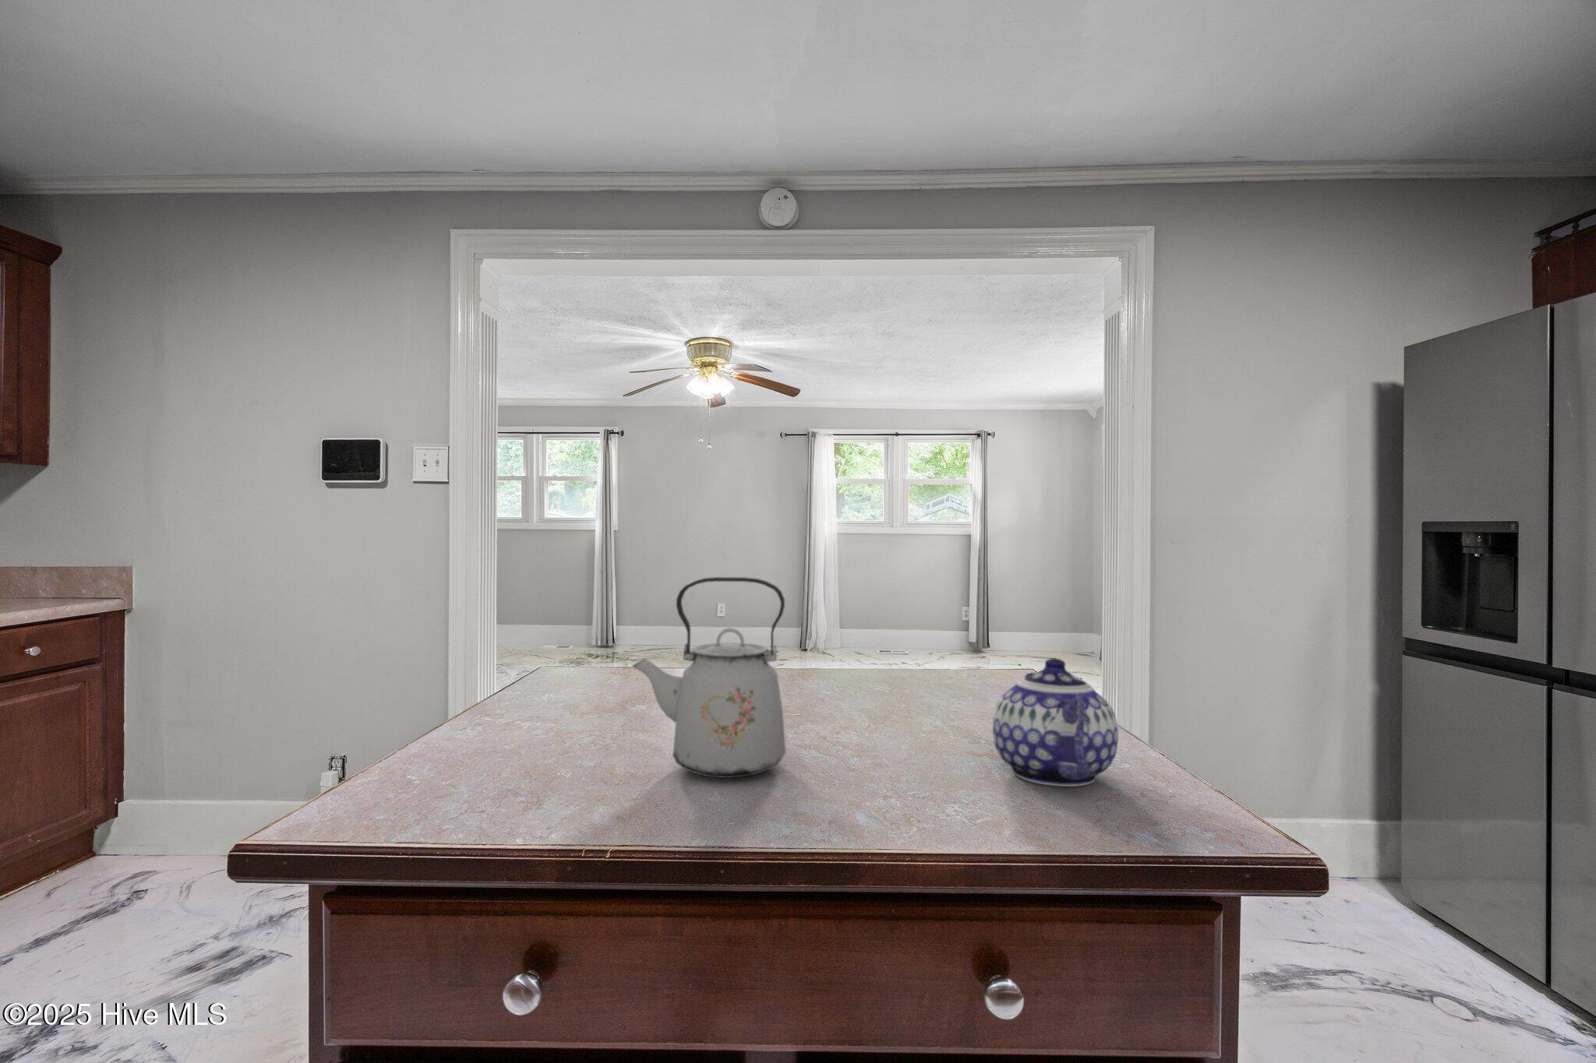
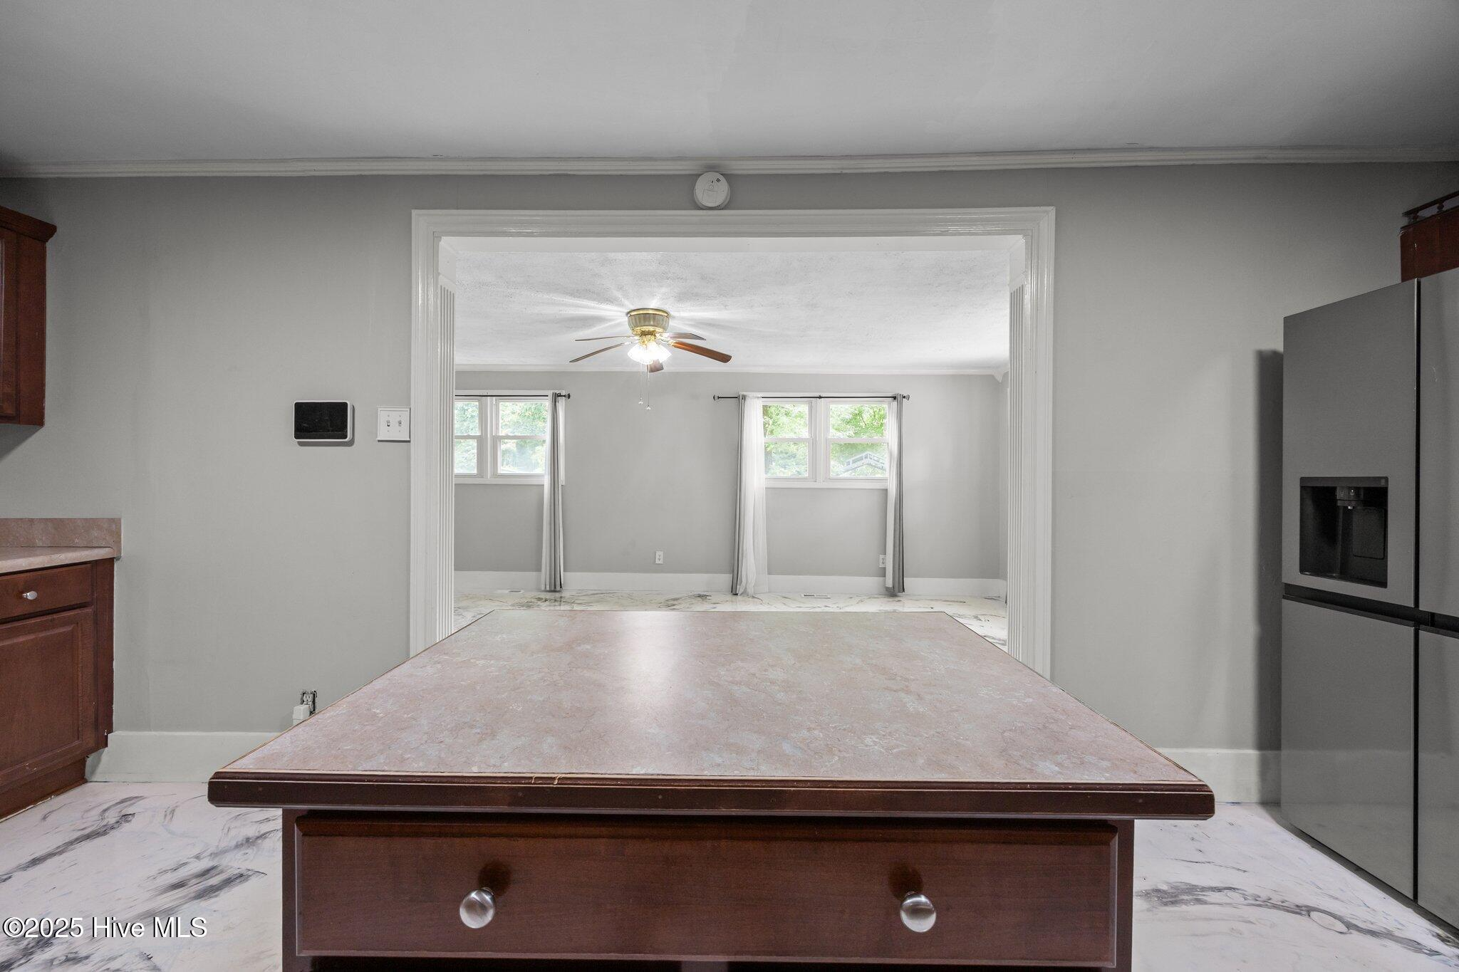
- kettle [631,577,787,778]
- teapot [992,657,1119,788]
